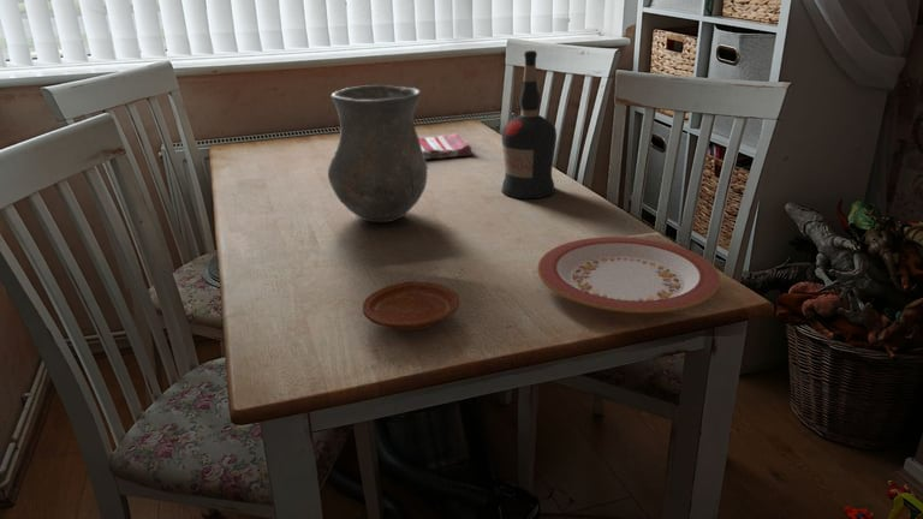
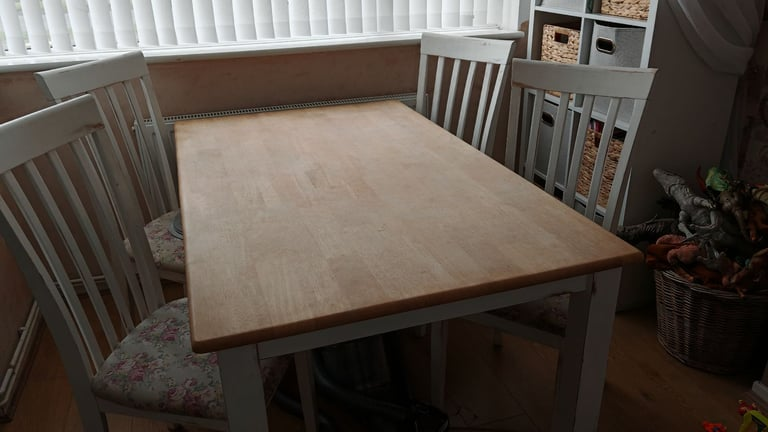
- plate [361,280,460,330]
- dish towel [418,132,472,160]
- plate [536,235,721,314]
- liquor bottle [500,49,558,199]
- vase [327,84,429,223]
